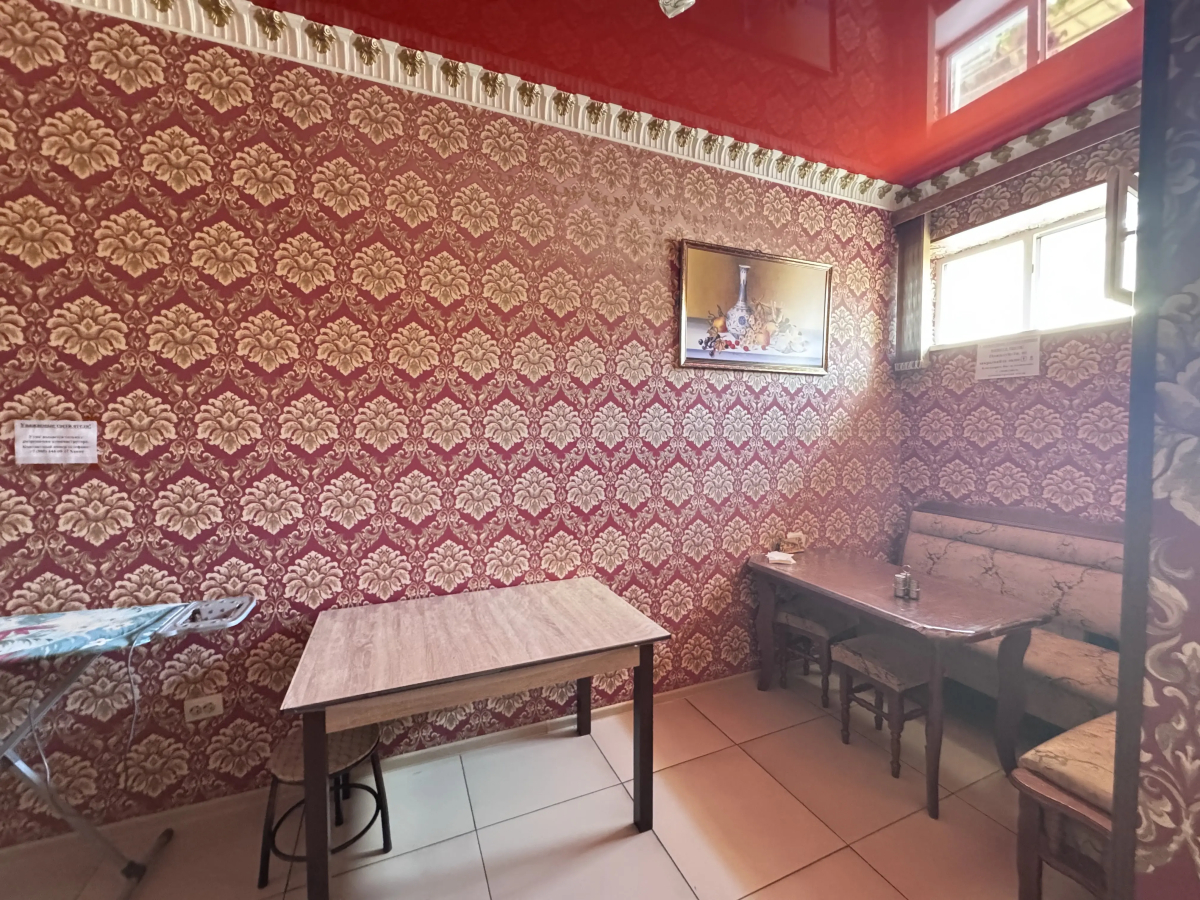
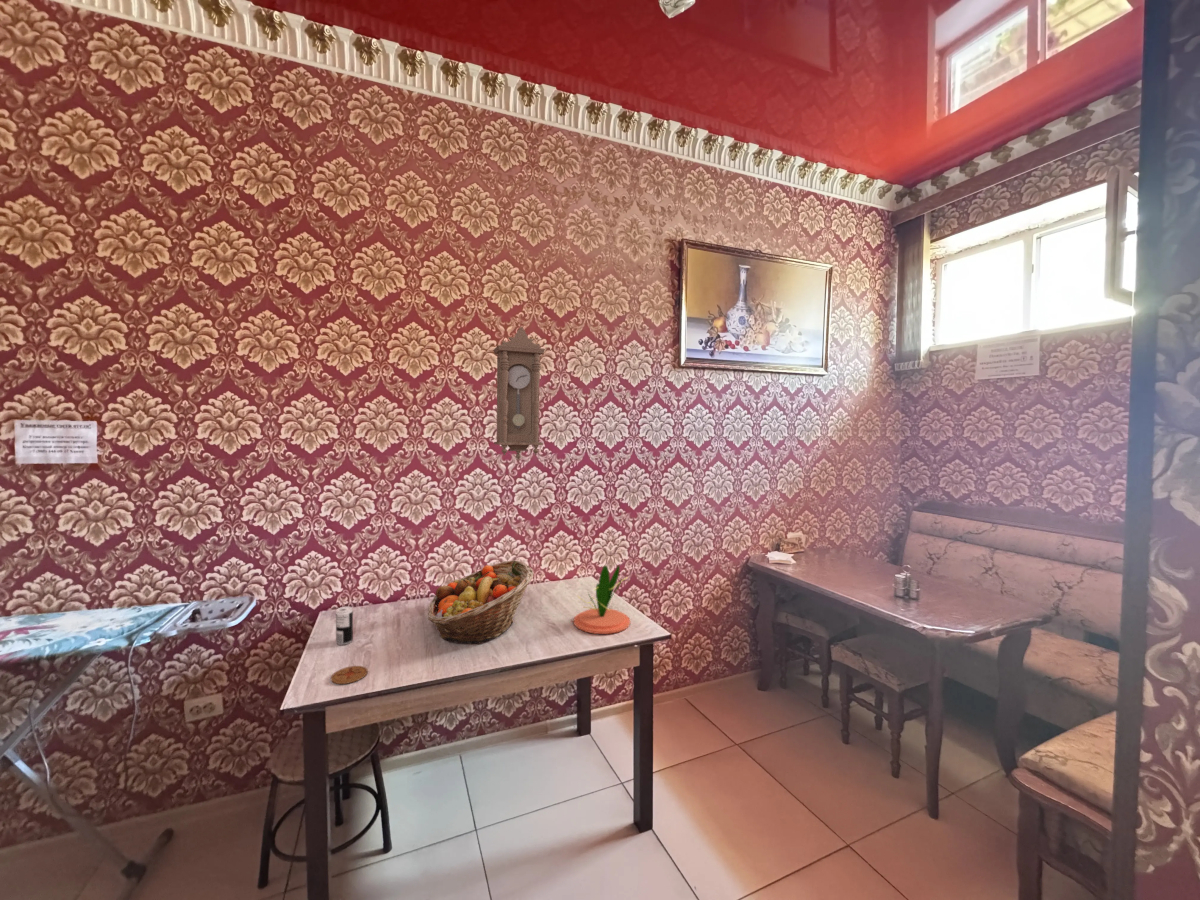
+ fruit basket [427,559,535,645]
+ coaster [330,665,368,685]
+ pendulum clock [492,326,546,461]
+ plant [573,564,631,635]
+ beverage can [335,606,354,646]
